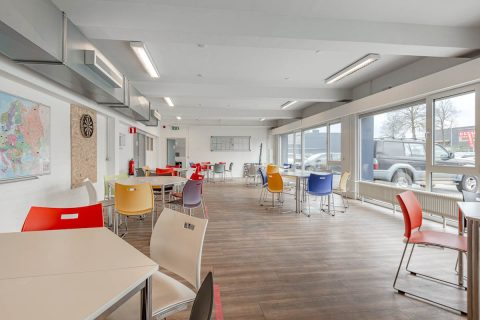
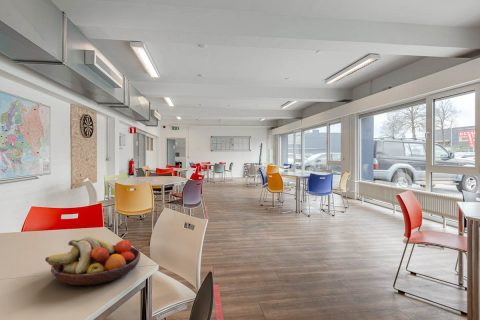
+ fruit bowl [44,236,141,287]
